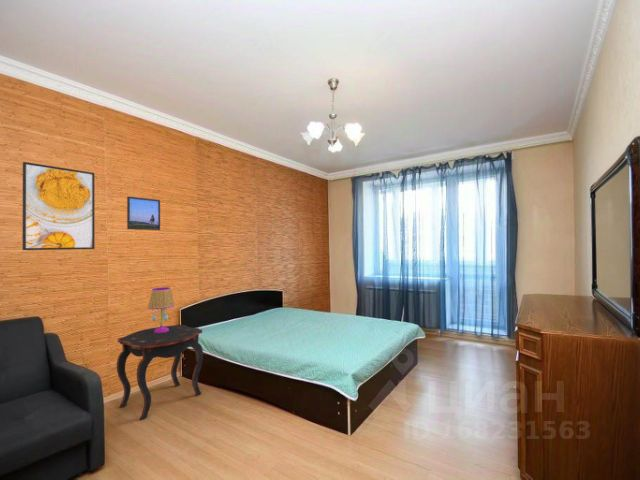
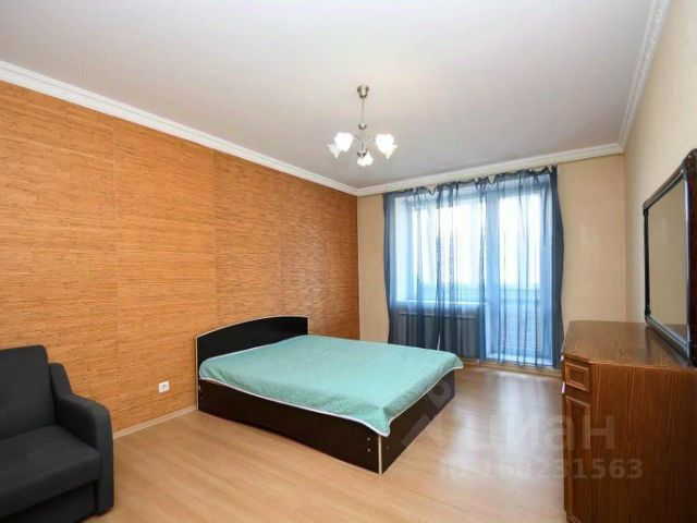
- side table [116,323,204,421]
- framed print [126,196,161,231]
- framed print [21,161,96,251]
- table lamp [147,286,175,333]
